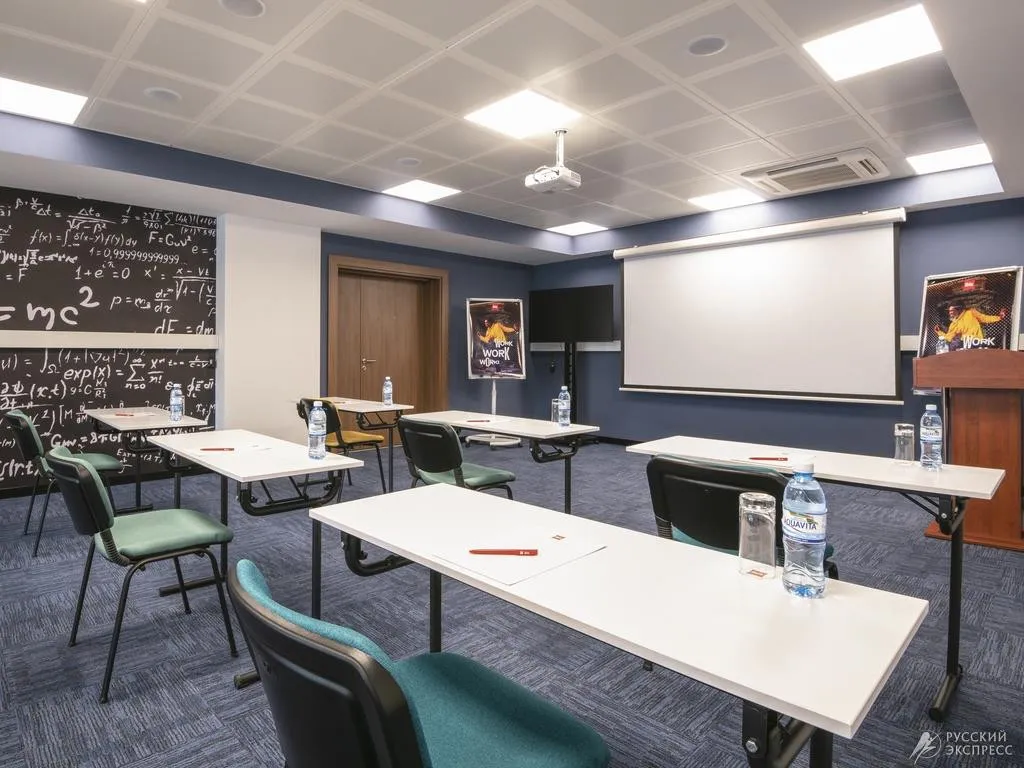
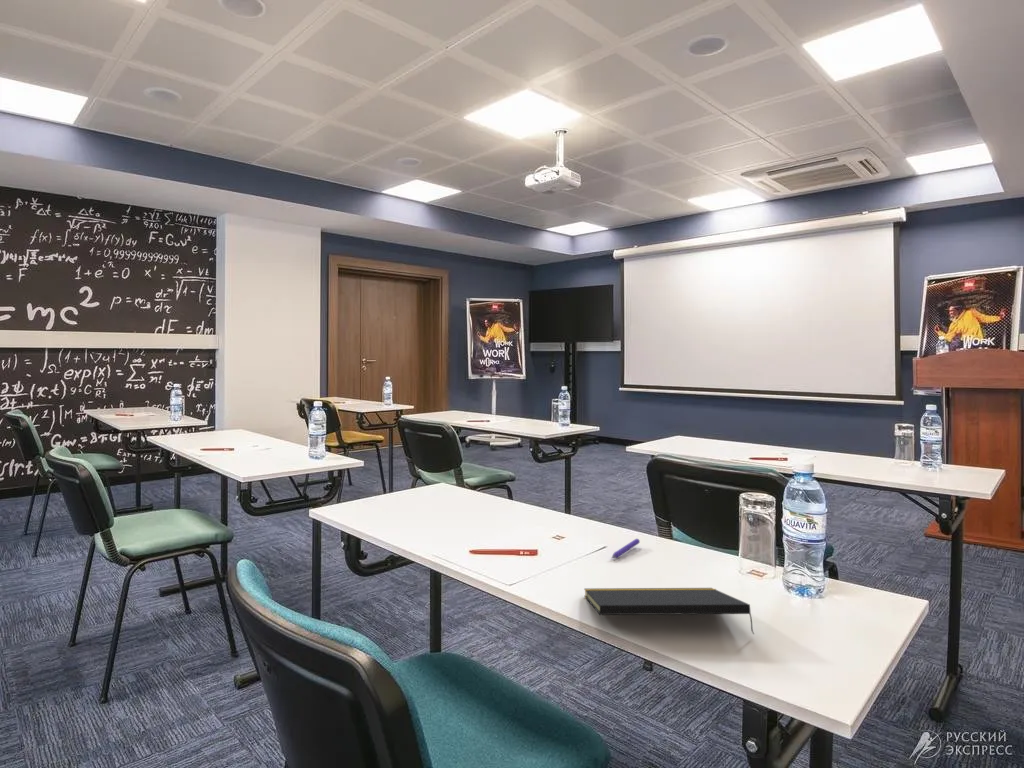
+ notepad [583,587,755,635]
+ pen [611,538,641,559]
